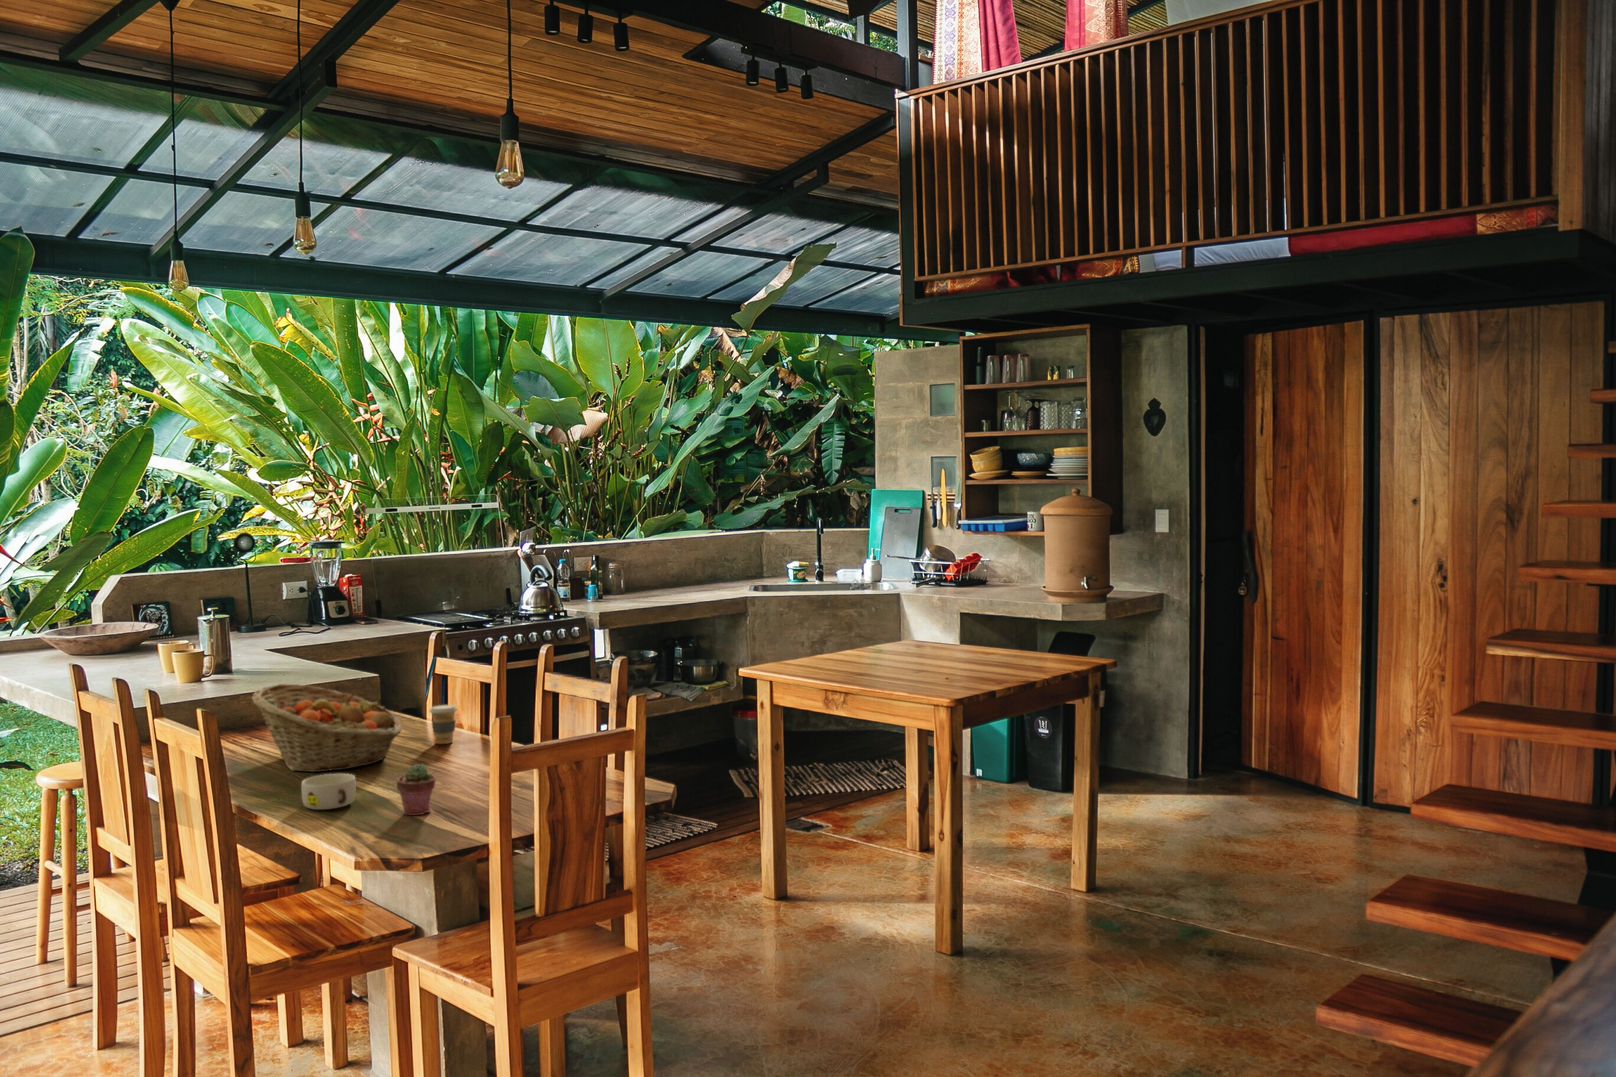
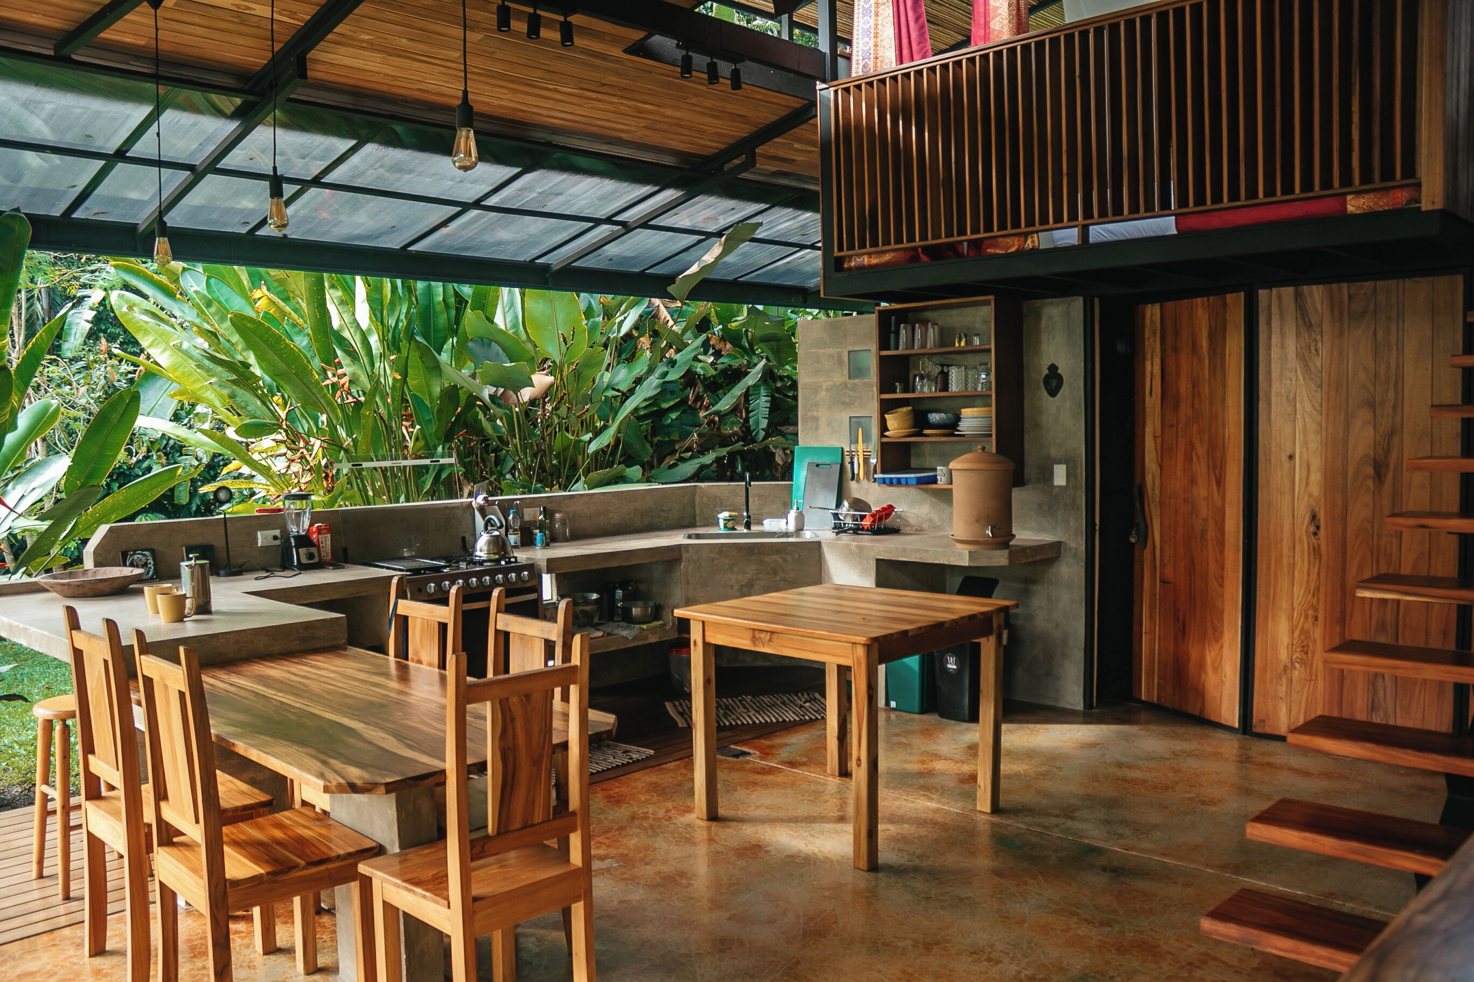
- potted succulent [397,763,436,816]
- bowl [301,773,357,810]
- coffee cup [429,704,458,744]
- fruit basket [251,683,403,773]
